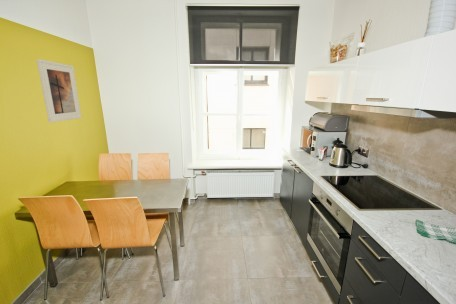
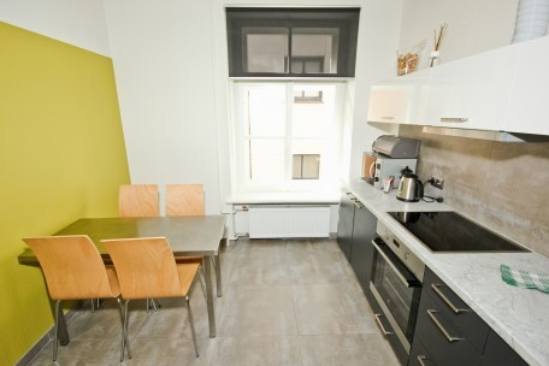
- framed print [36,58,82,124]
